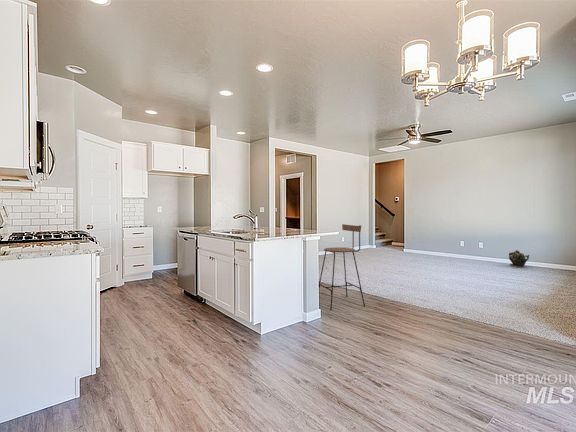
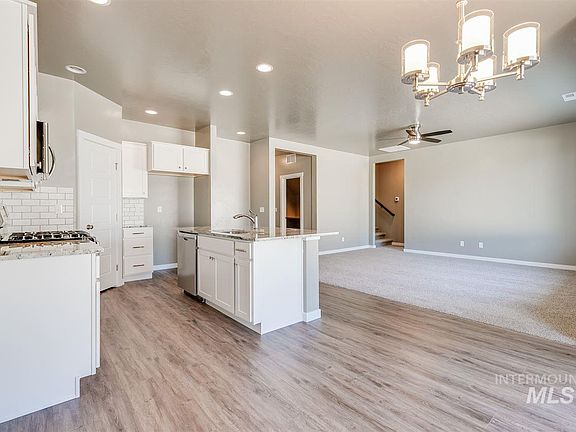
- potted plant [508,249,530,268]
- bar stool [318,223,366,311]
